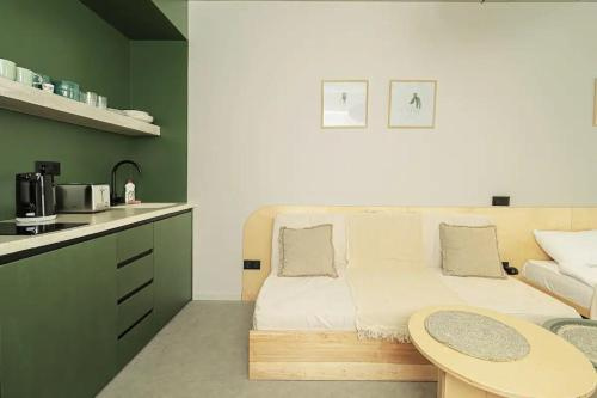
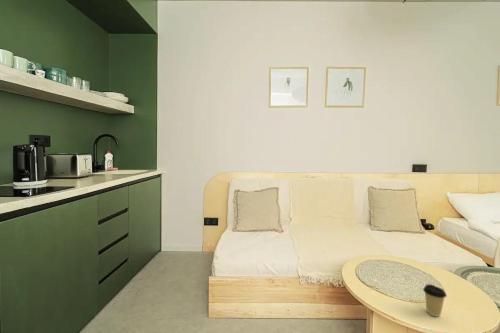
+ coffee cup [422,283,448,318]
